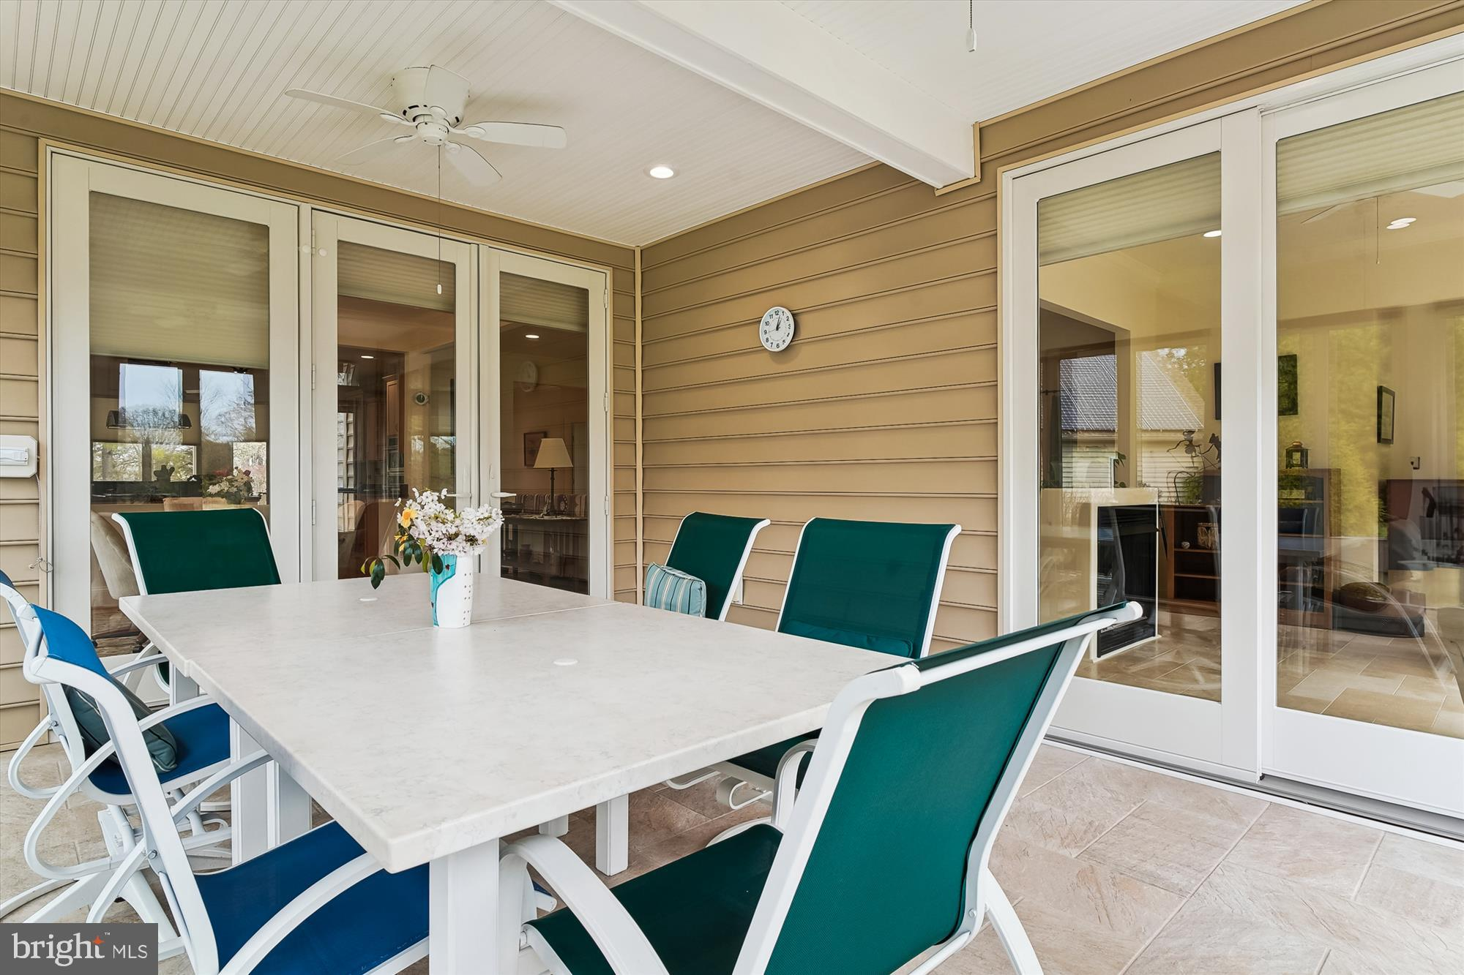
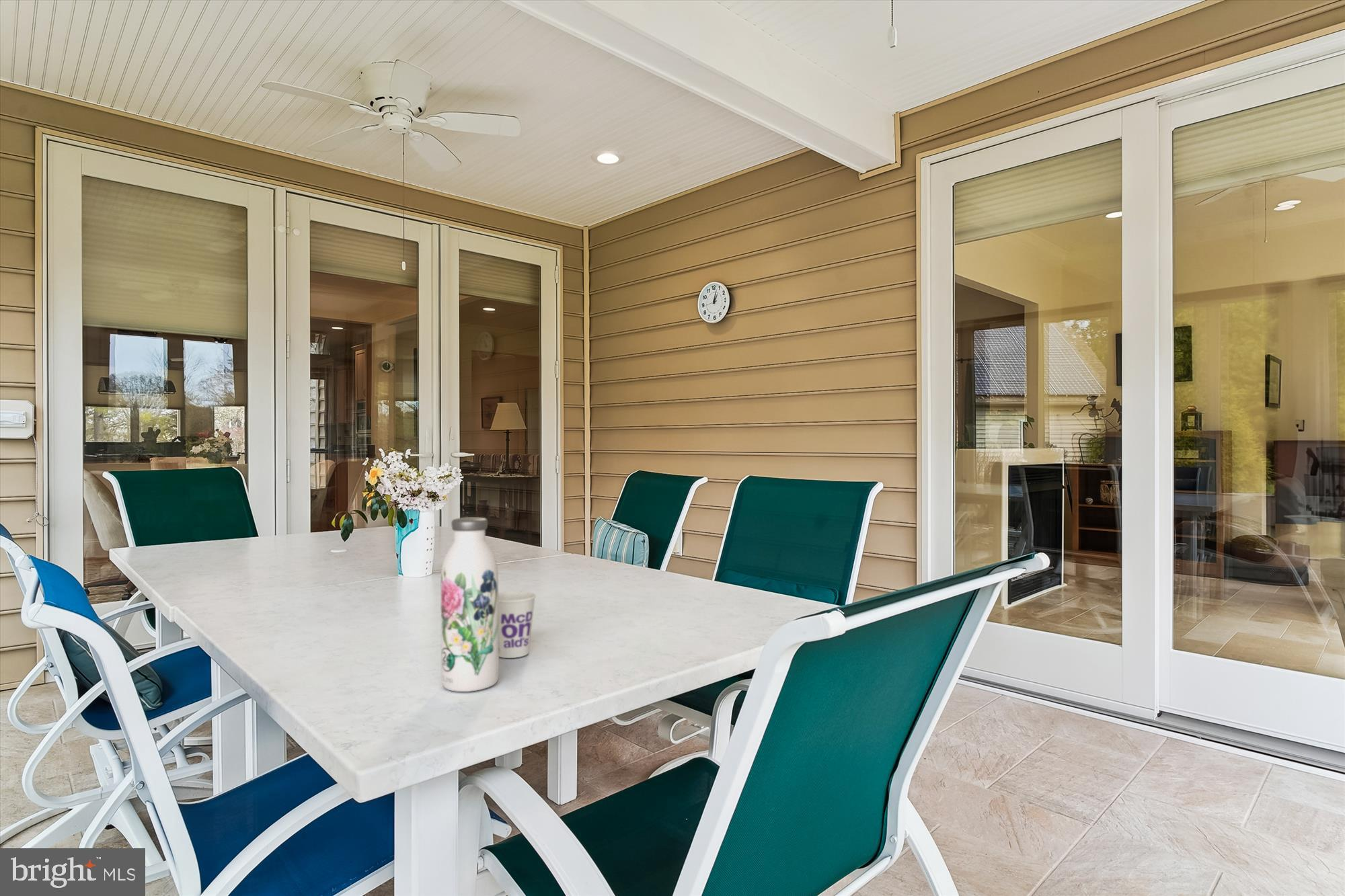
+ water bottle [440,516,500,692]
+ cup [498,591,537,659]
